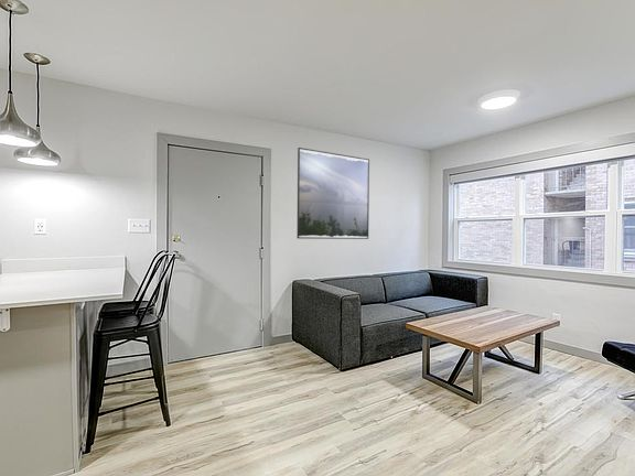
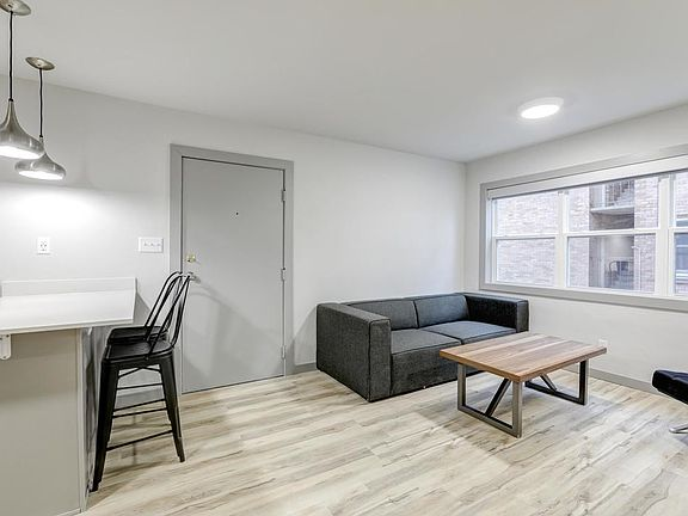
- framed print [295,147,370,240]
